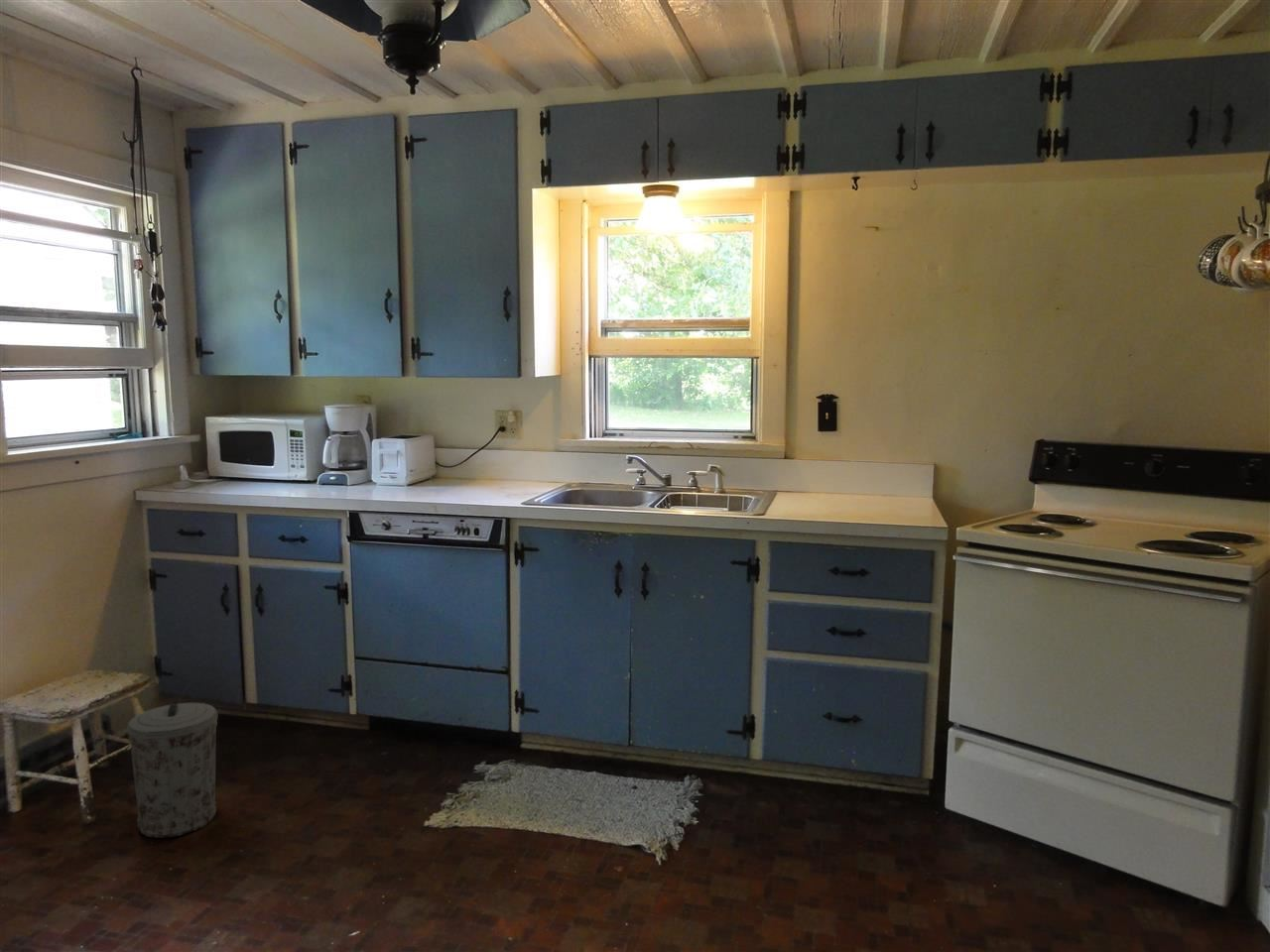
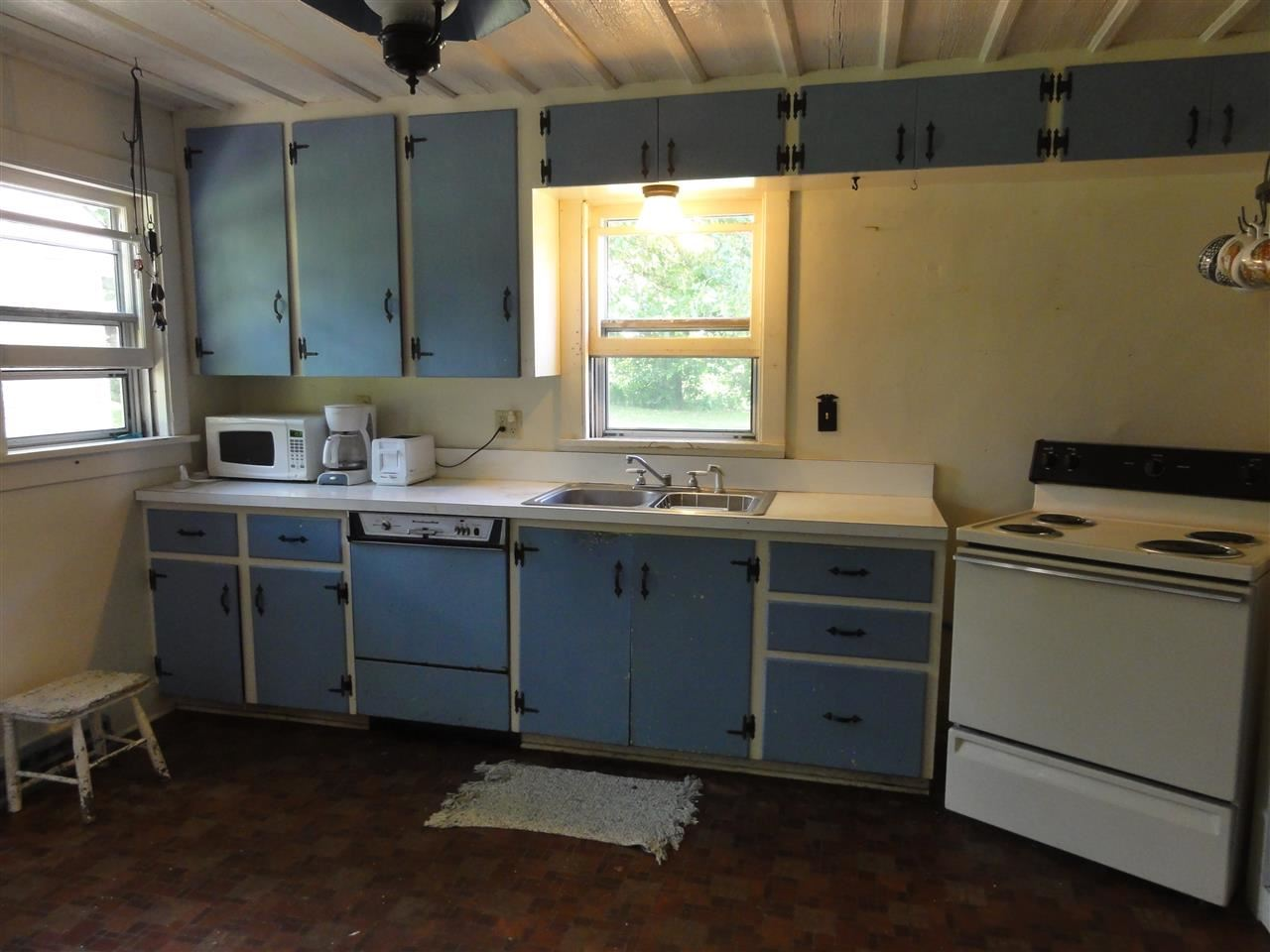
- trash can [126,702,219,839]
